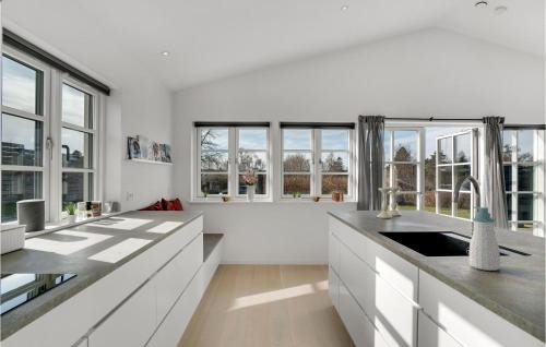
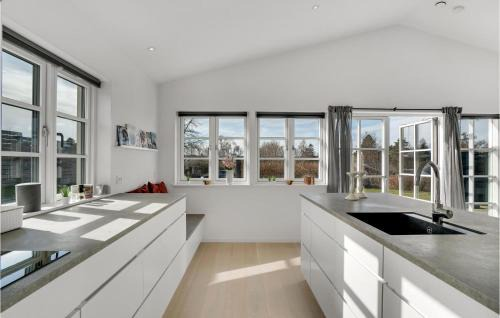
- soap bottle [468,206,501,272]
